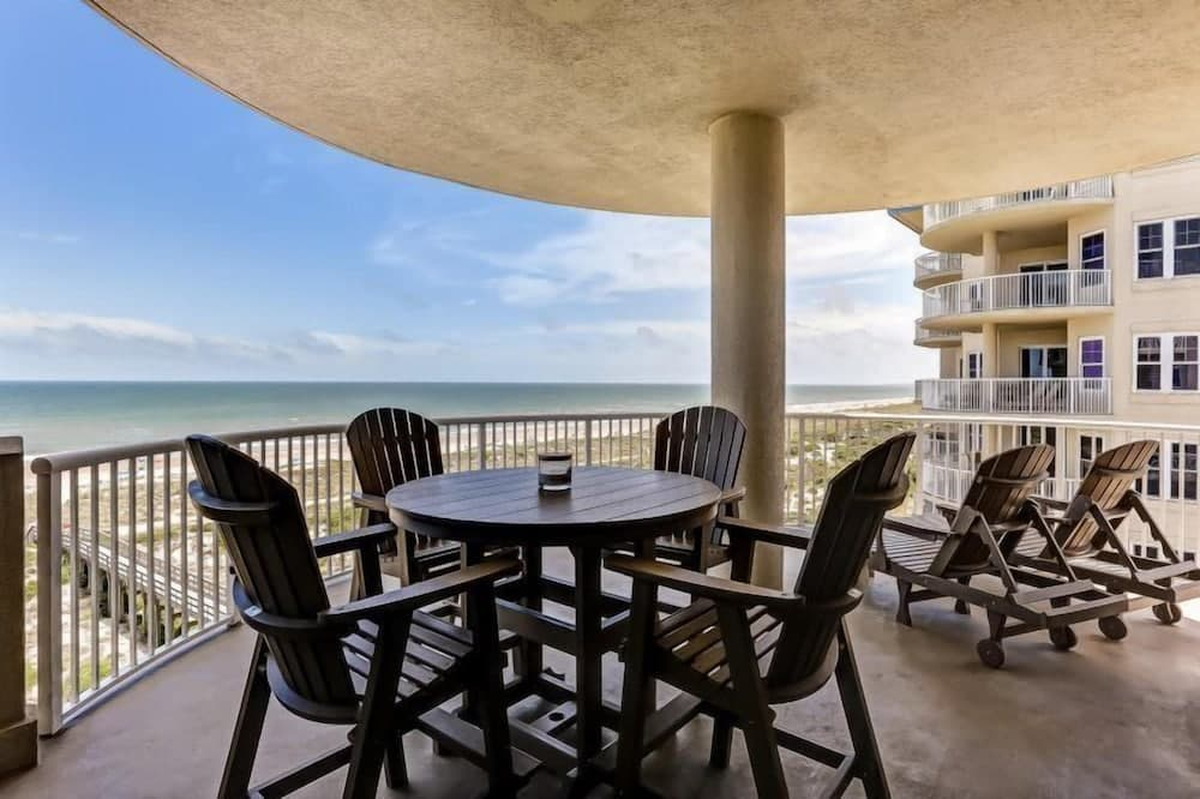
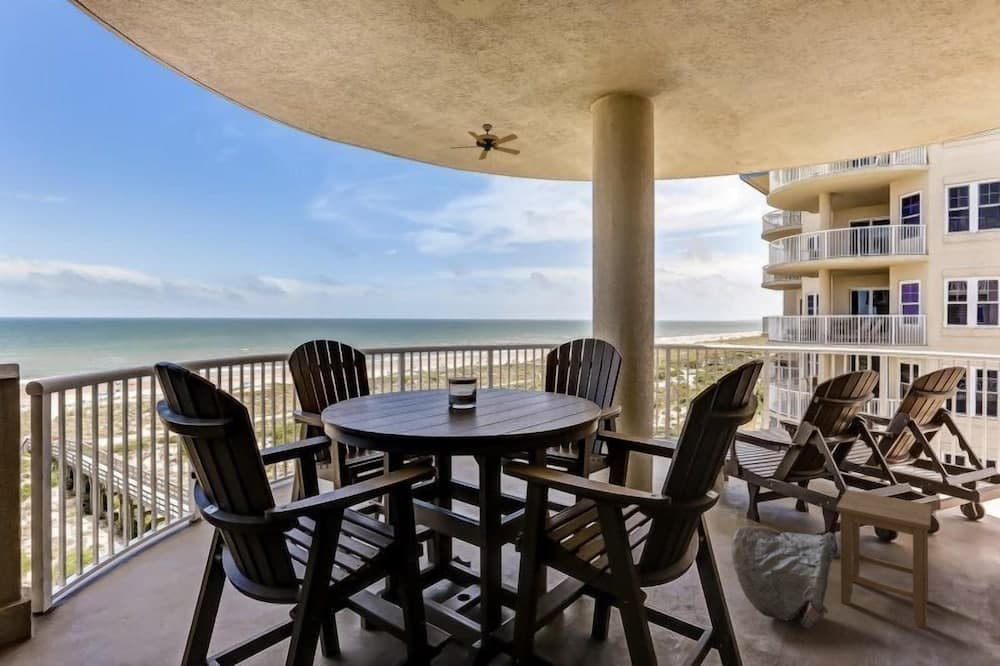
+ stool [835,489,933,630]
+ bag [731,525,839,629]
+ ceiling fan [450,123,521,164]
